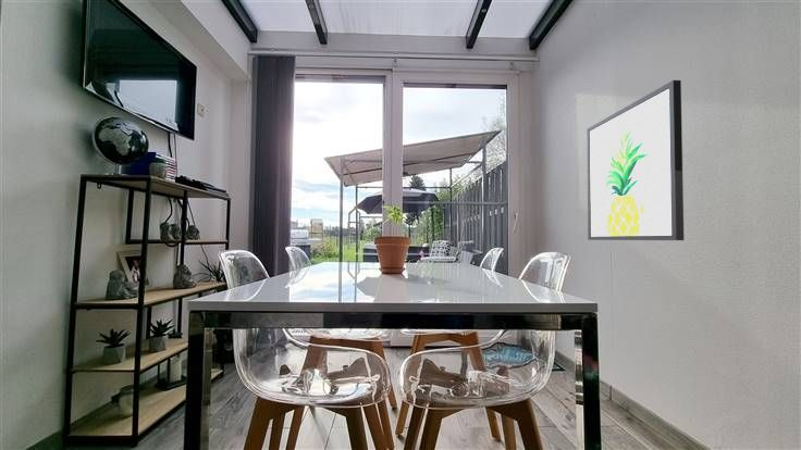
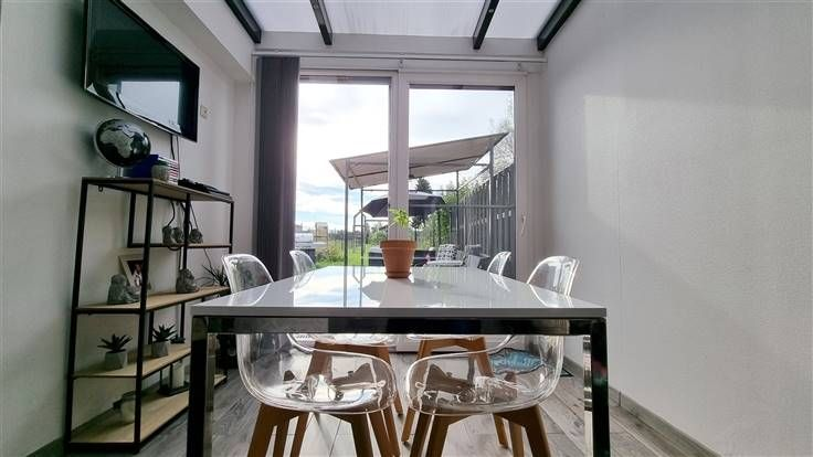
- wall art [586,79,685,241]
